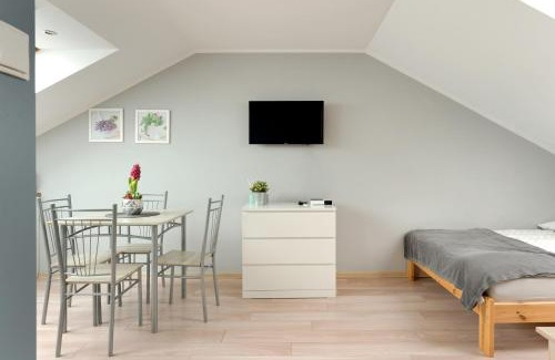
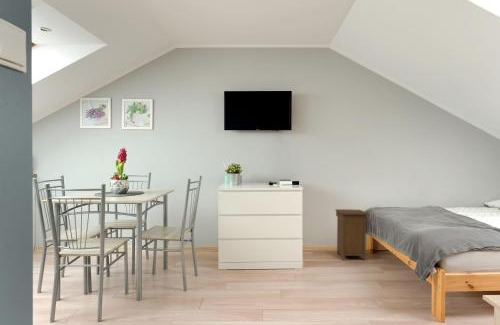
+ nightstand [334,208,369,261]
